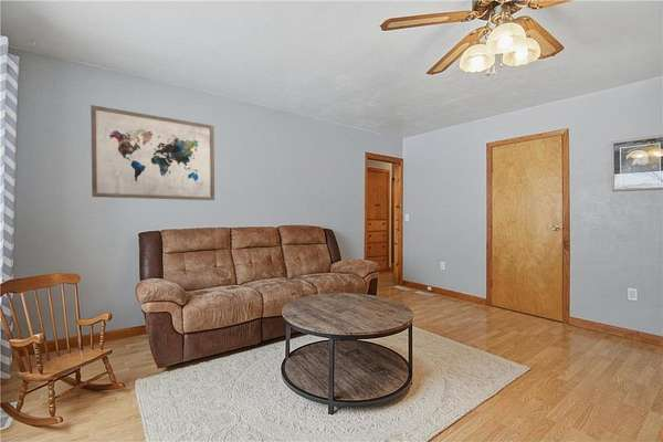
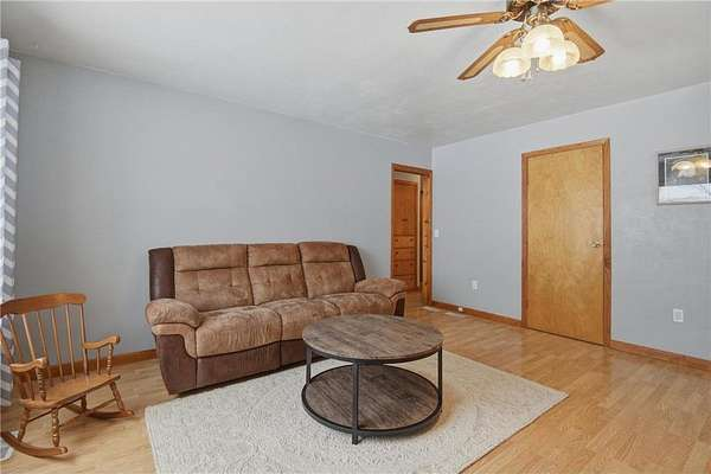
- wall art [90,104,215,201]
